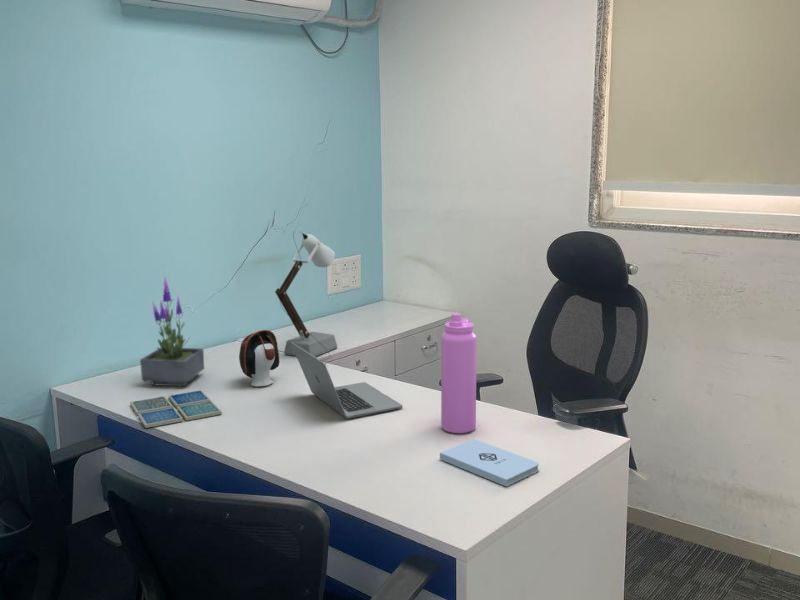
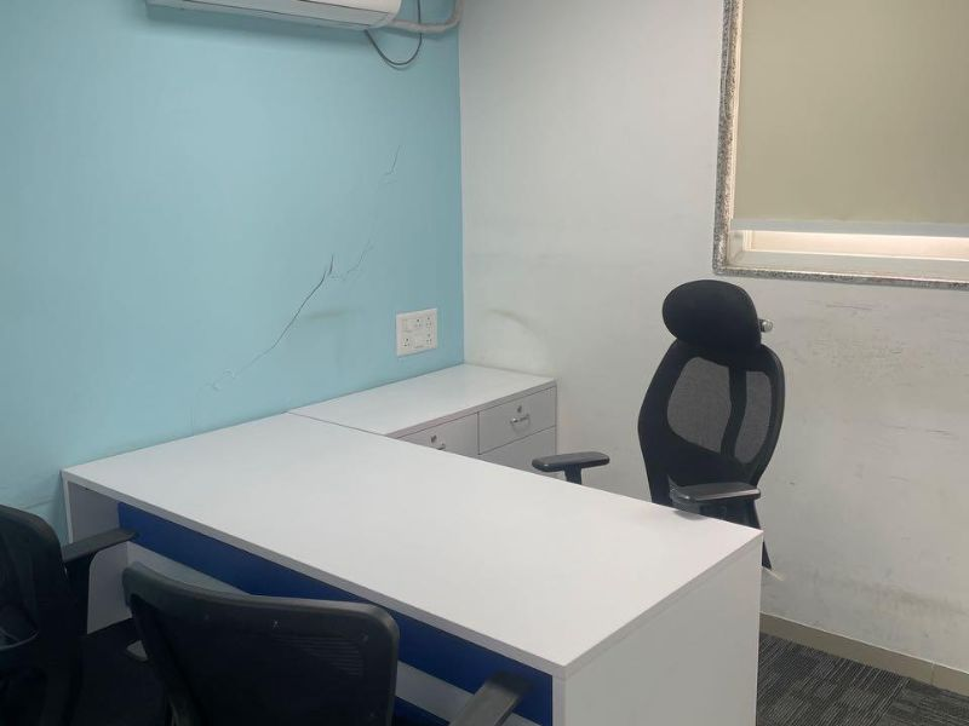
- water bottle [440,312,478,434]
- drink coaster [129,389,223,429]
- speaker [238,329,280,388]
- potted plant [139,275,205,387]
- notepad [439,439,540,488]
- laptop [291,343,403,420]
- desk lamp [274,231,338,361]
